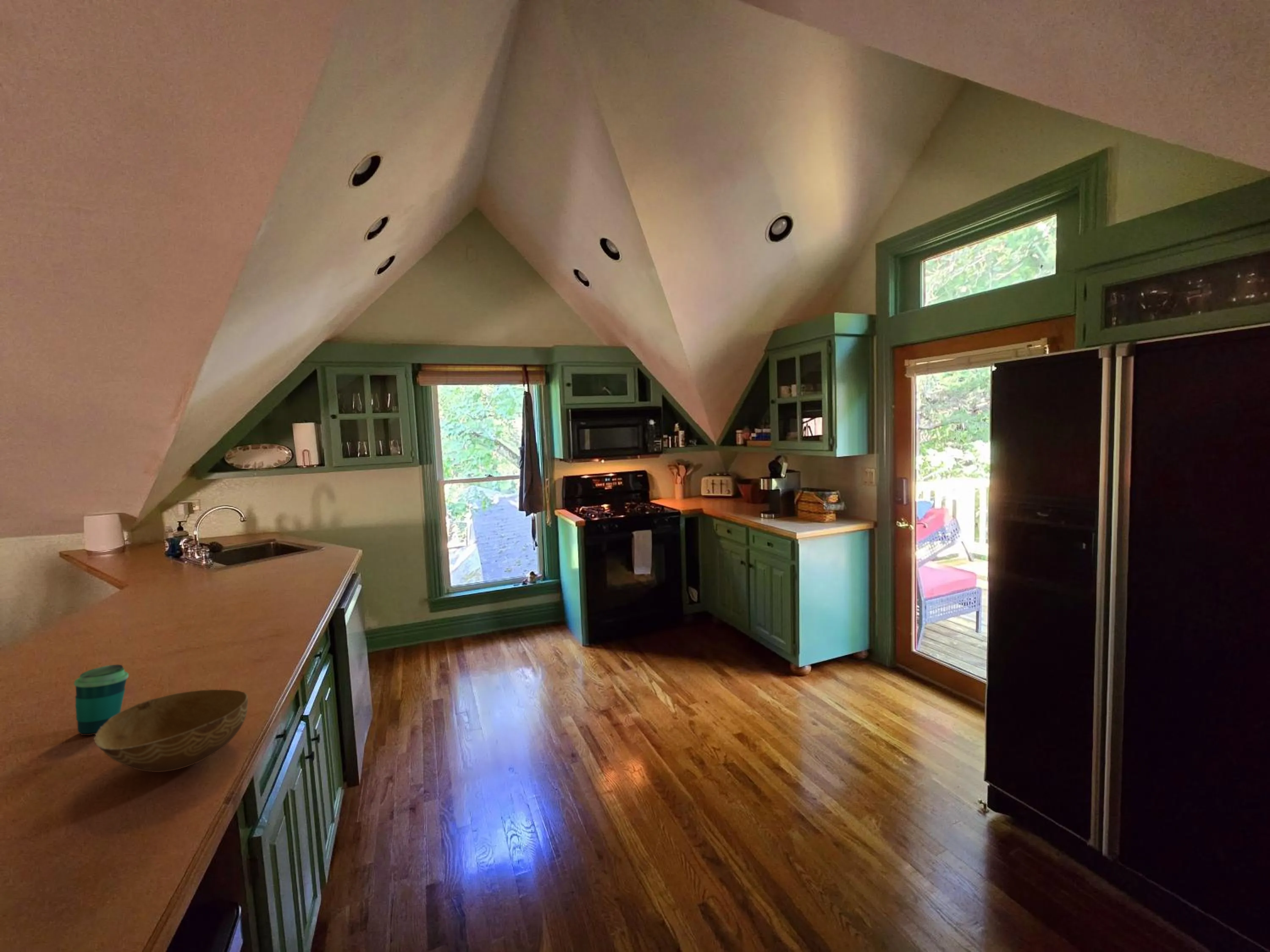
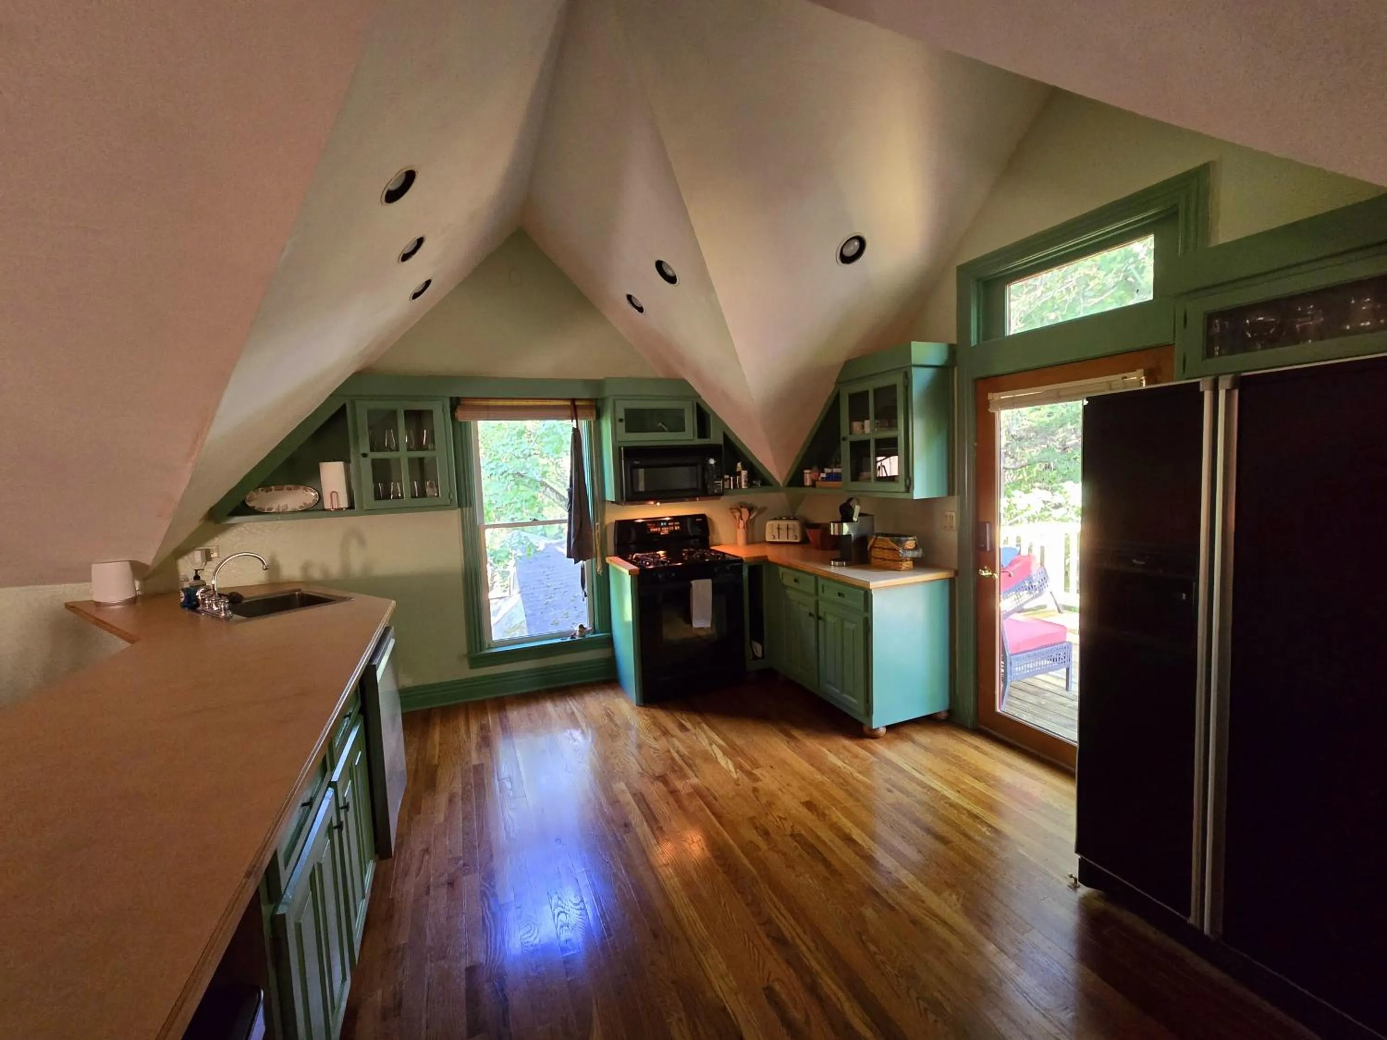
- cup [73,664,129,736]
- bowl [93,689,248,773]
